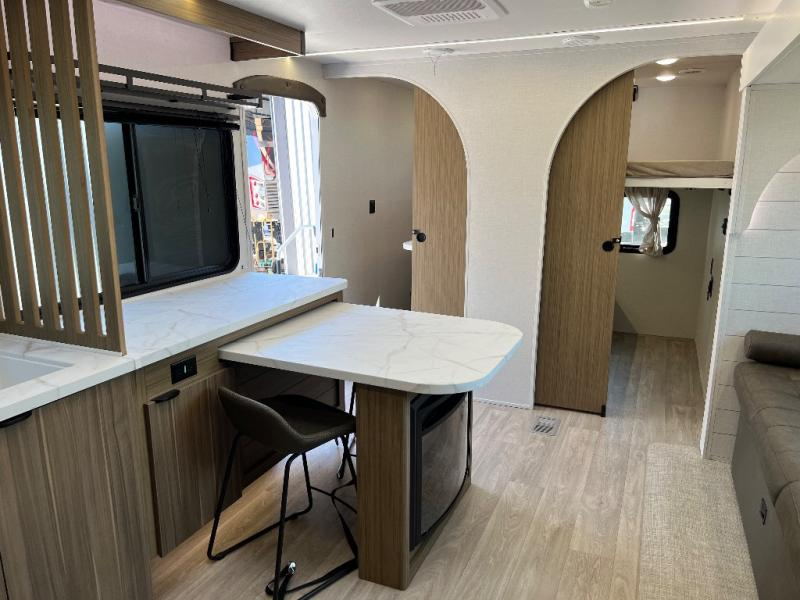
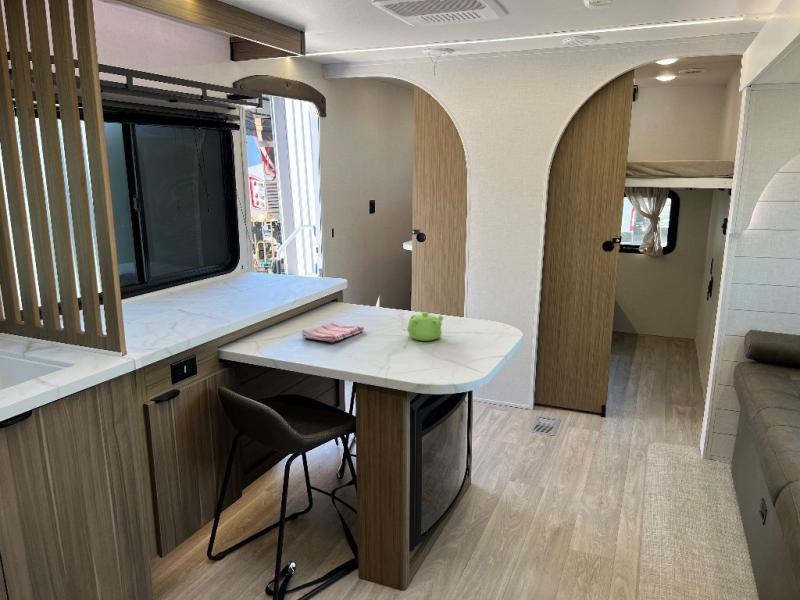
+ teapot [406,311,444,342]
+ dish towel [301,322,365,343]
